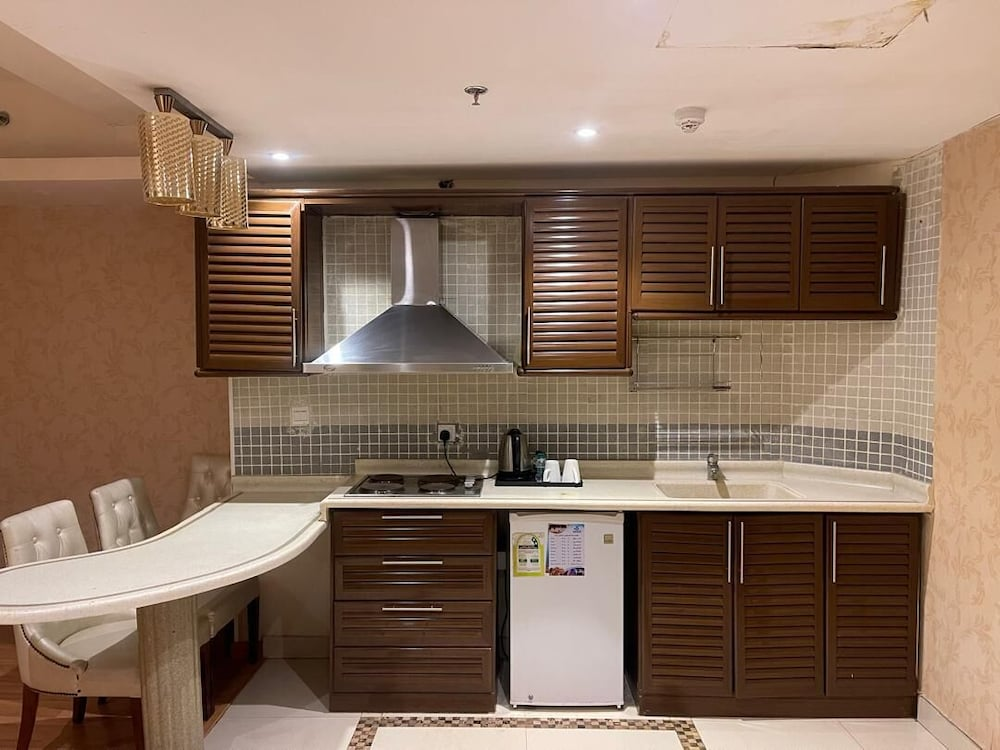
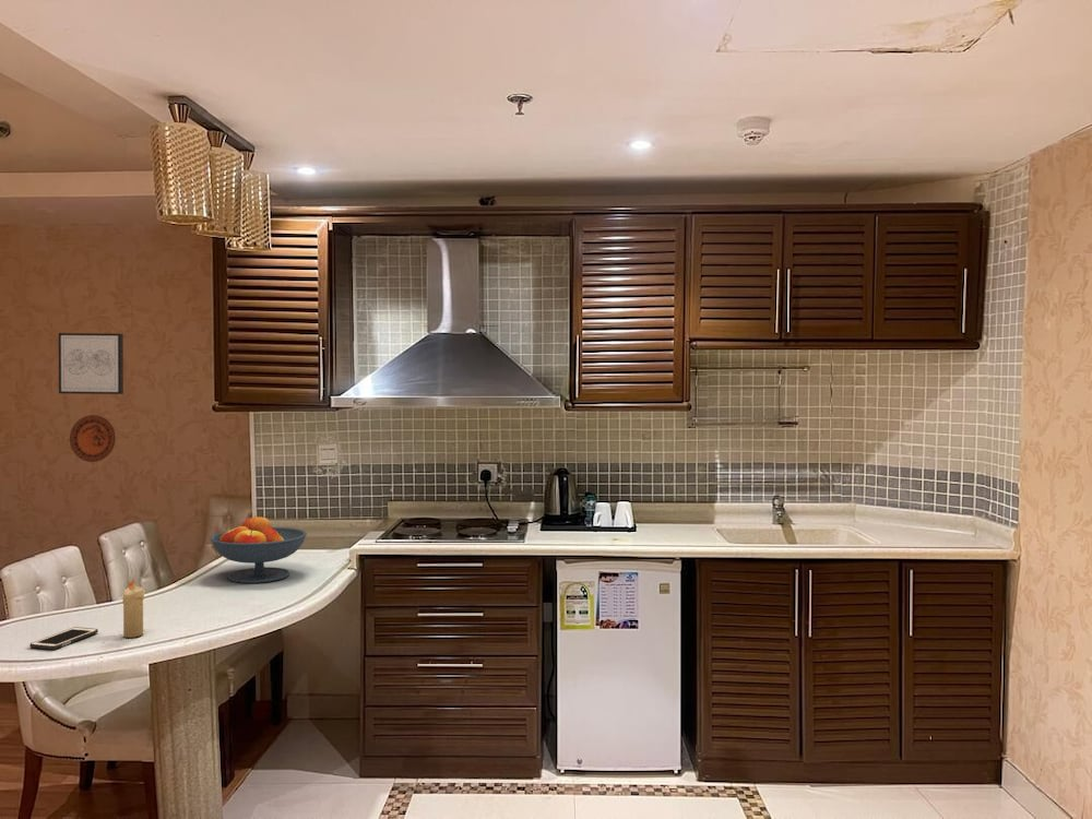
+ wall art [58,332,124,395]
+ decorative plate [69,414,117,463]
+ cell phone [29,626,99,651]
+ candle [121,578,145,639]
+ fruit bowl [210,514,308,584]
